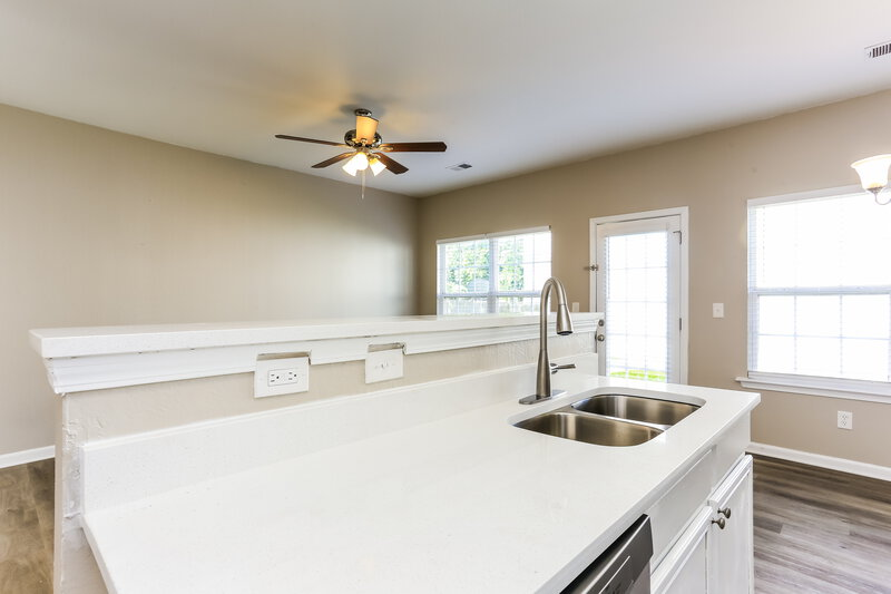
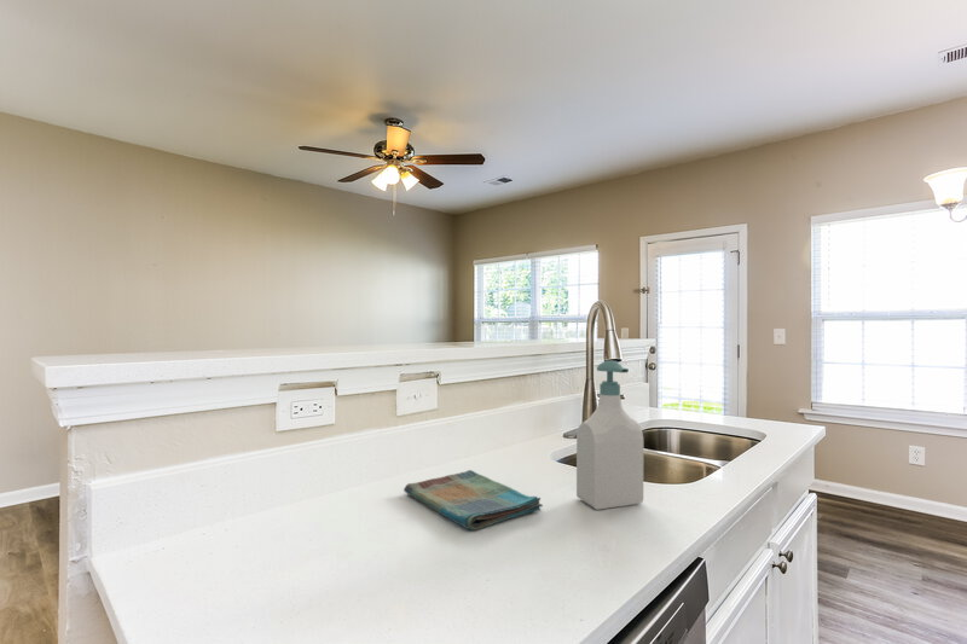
+ dish towel [403,469,544,530]
+ soap bottle [575,359,644,511]
